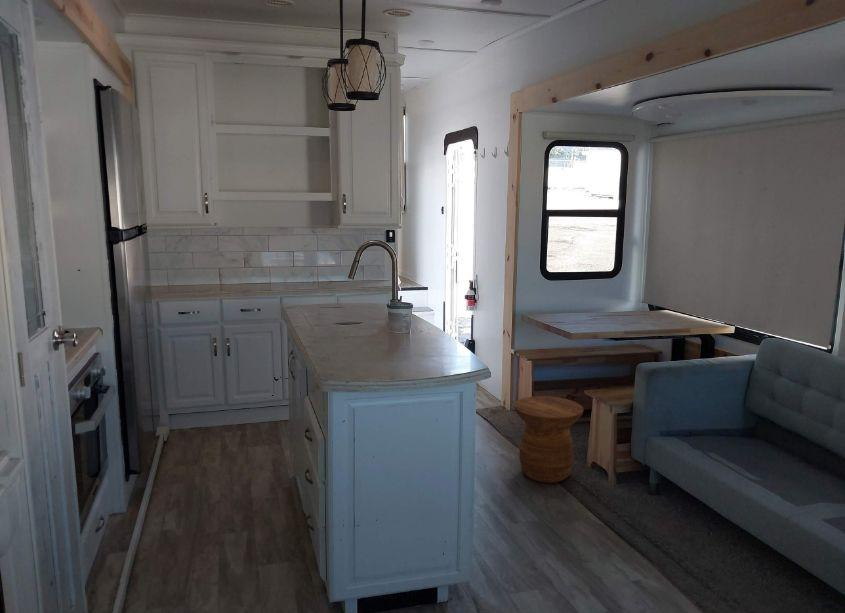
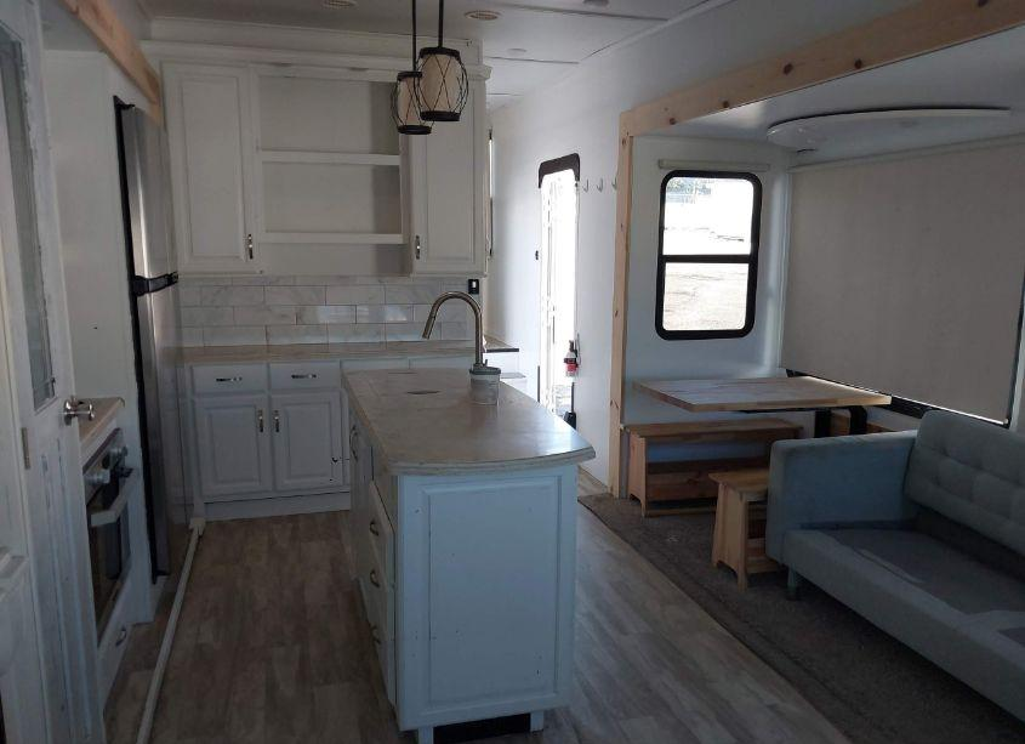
- side table [513,395,585,484]
